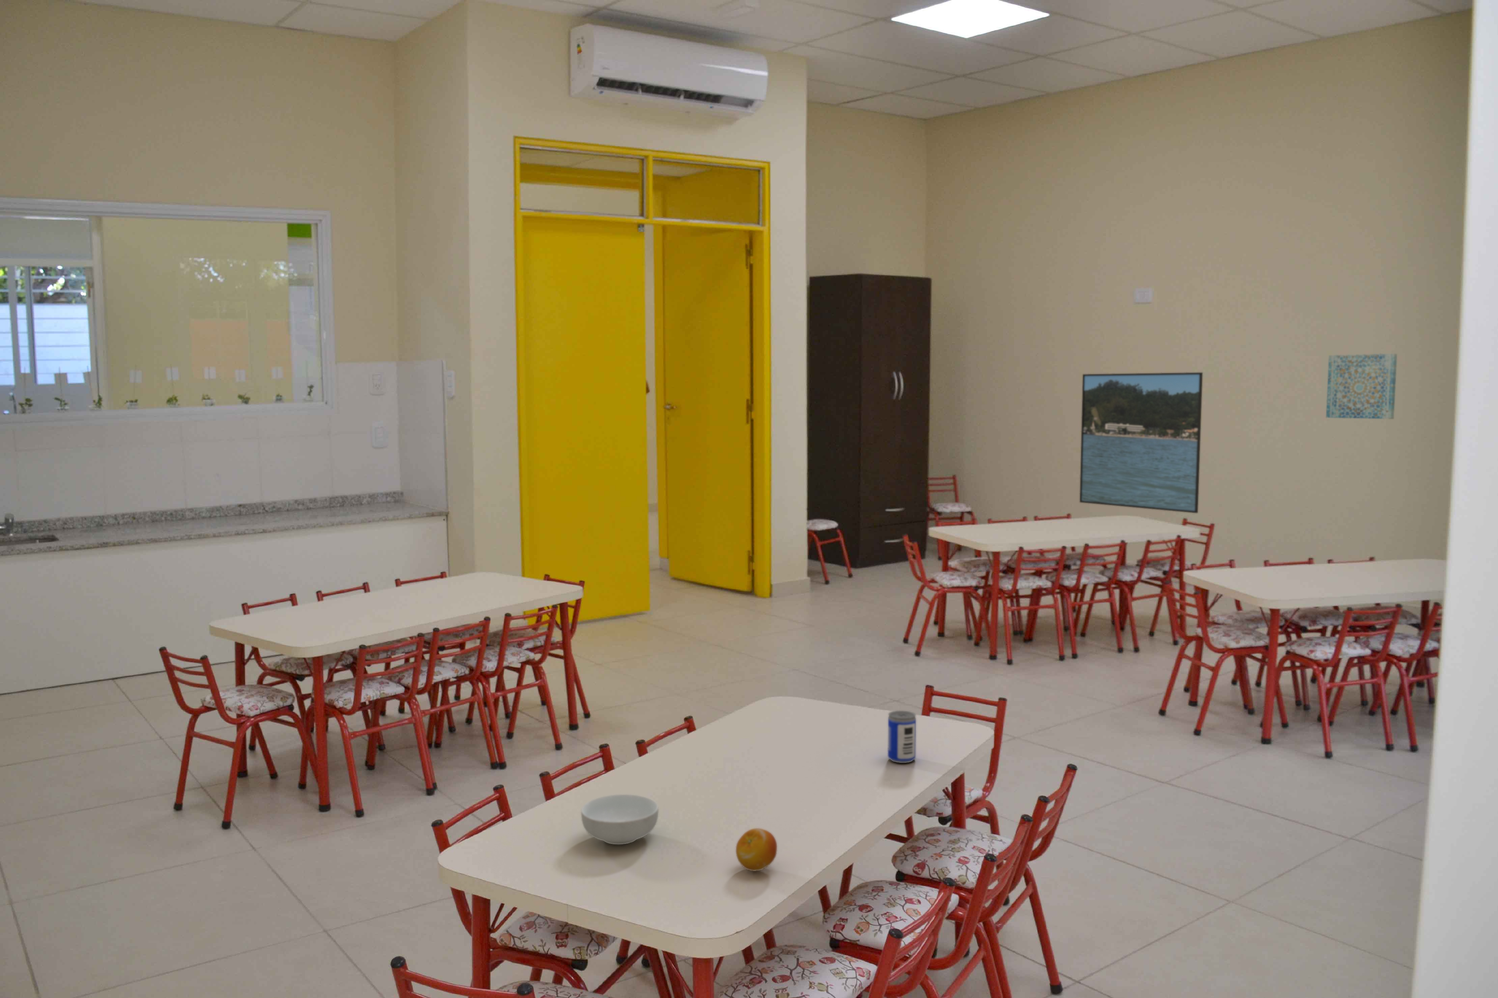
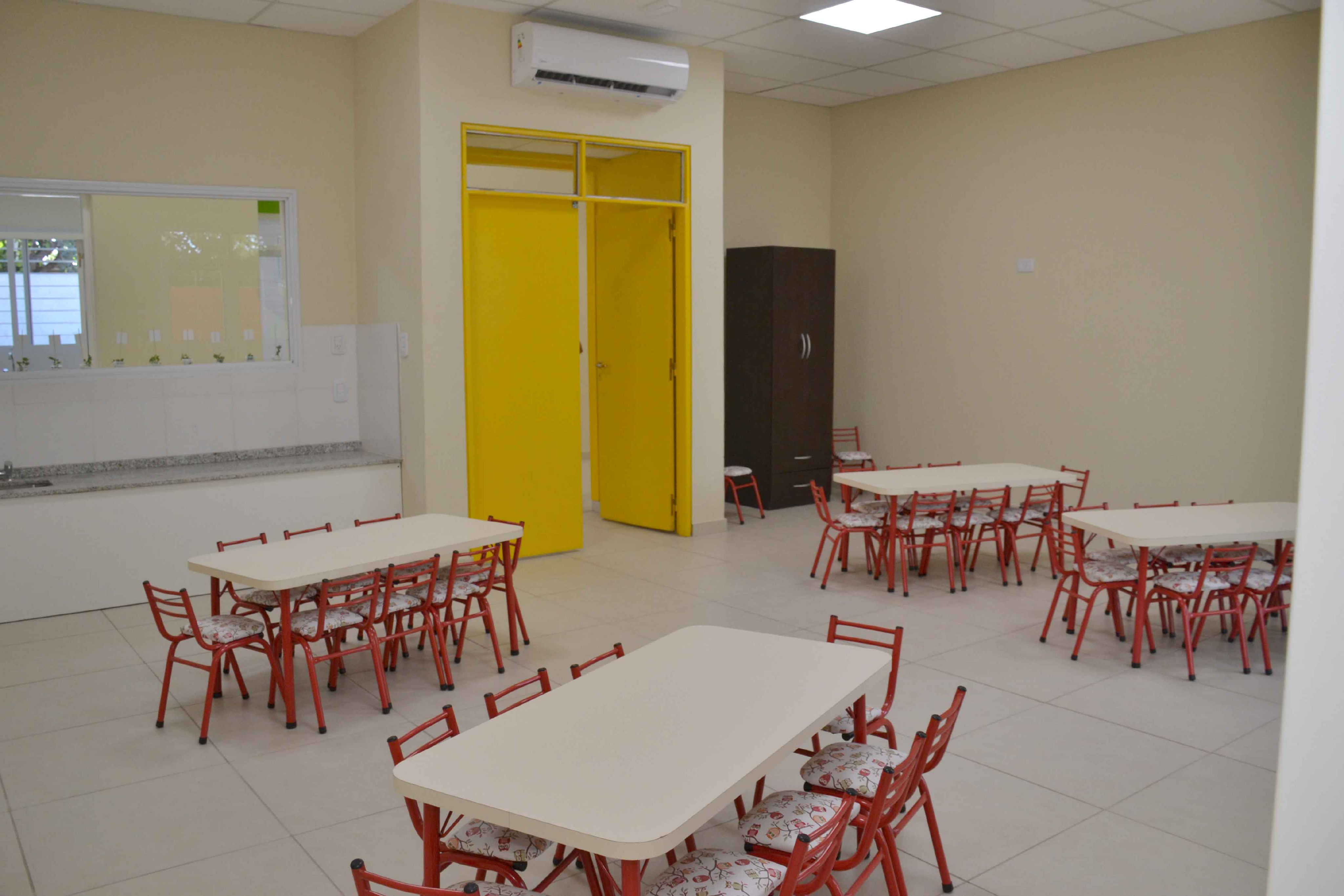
- beer can [887,710,916,763]
- fruit [736,828,778,871]
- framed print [1079,372,1204,513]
- cereal bowl [581,794,659,845]
- wall art [1325,353,1398,420]
